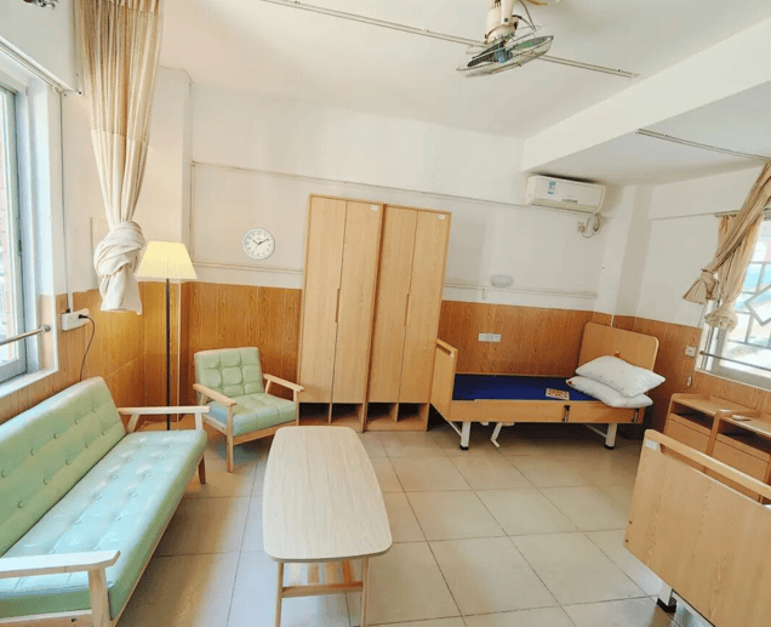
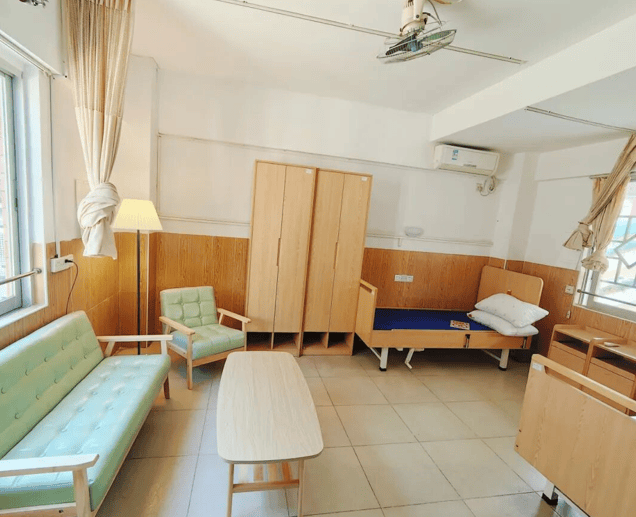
- wall clock [241,227,276,261]
